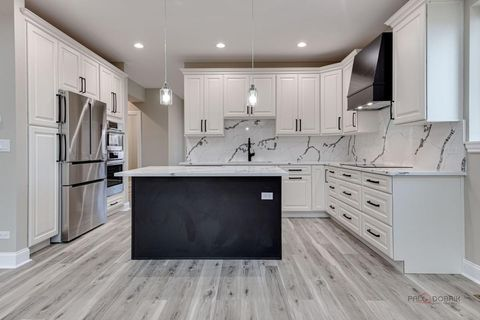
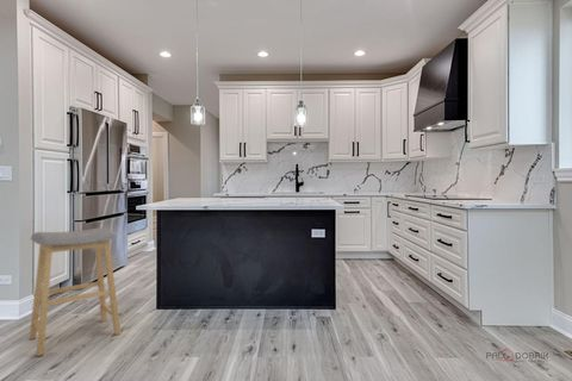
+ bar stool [29,226,122,357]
